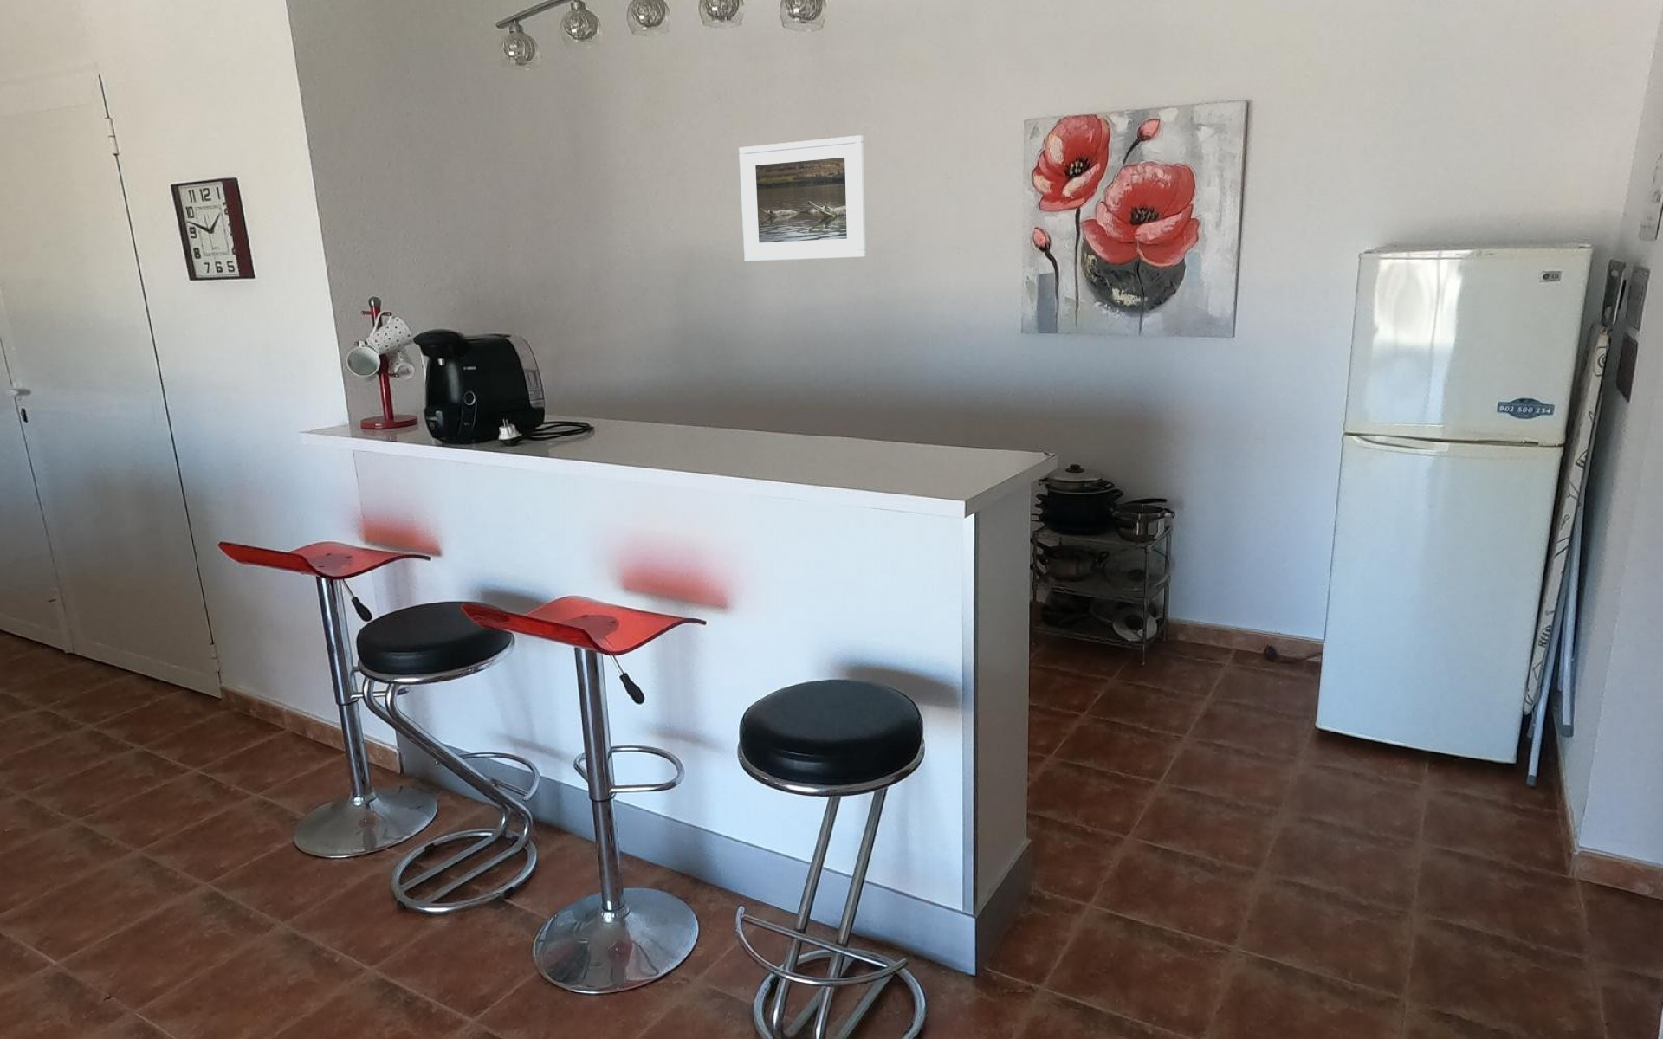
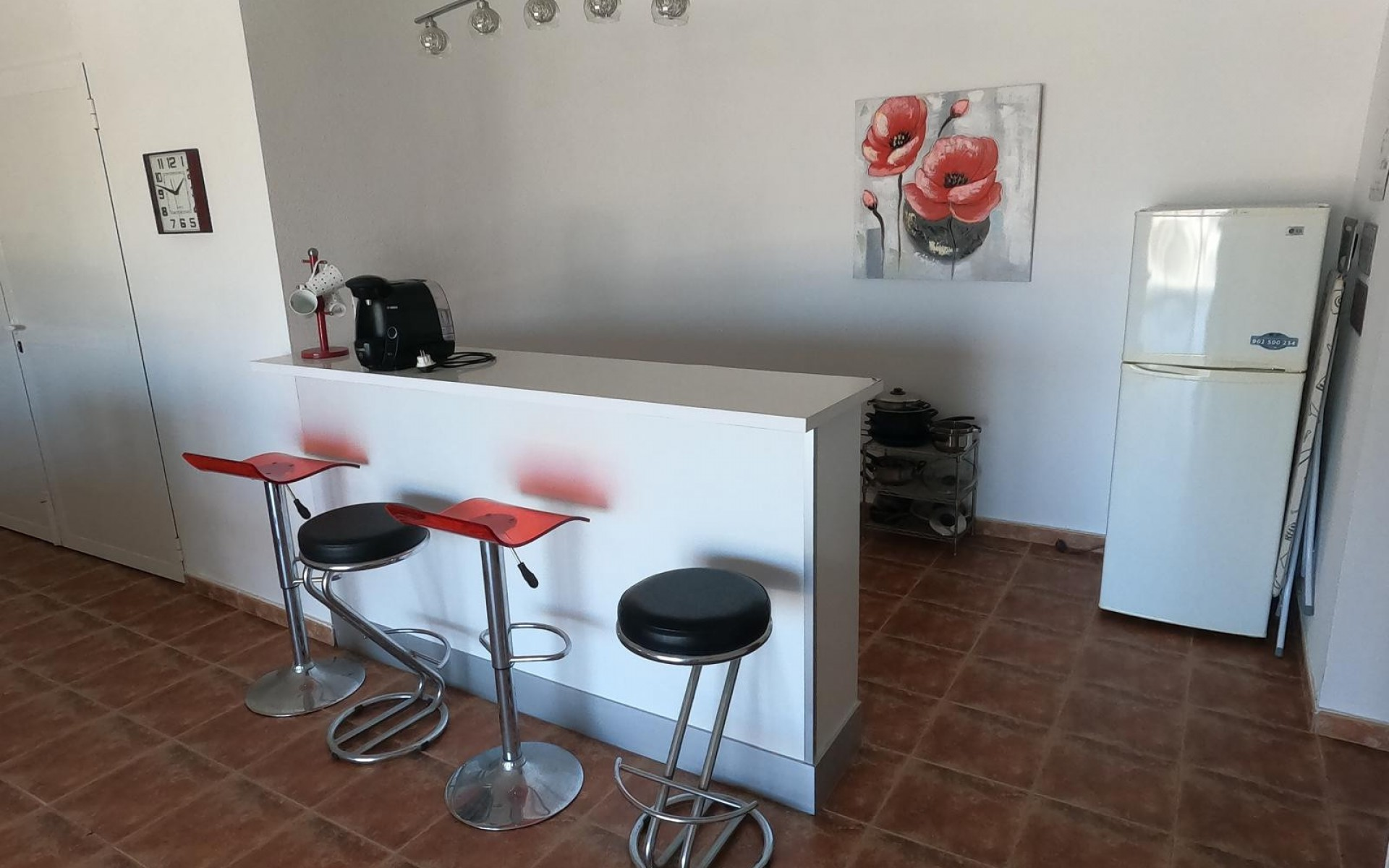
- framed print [738,134,867,262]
